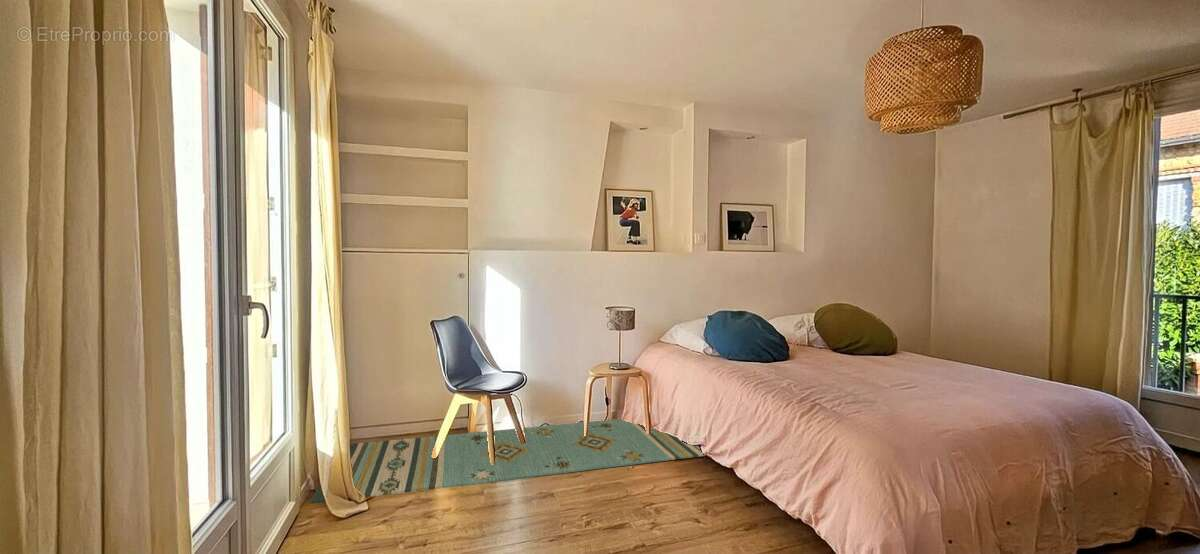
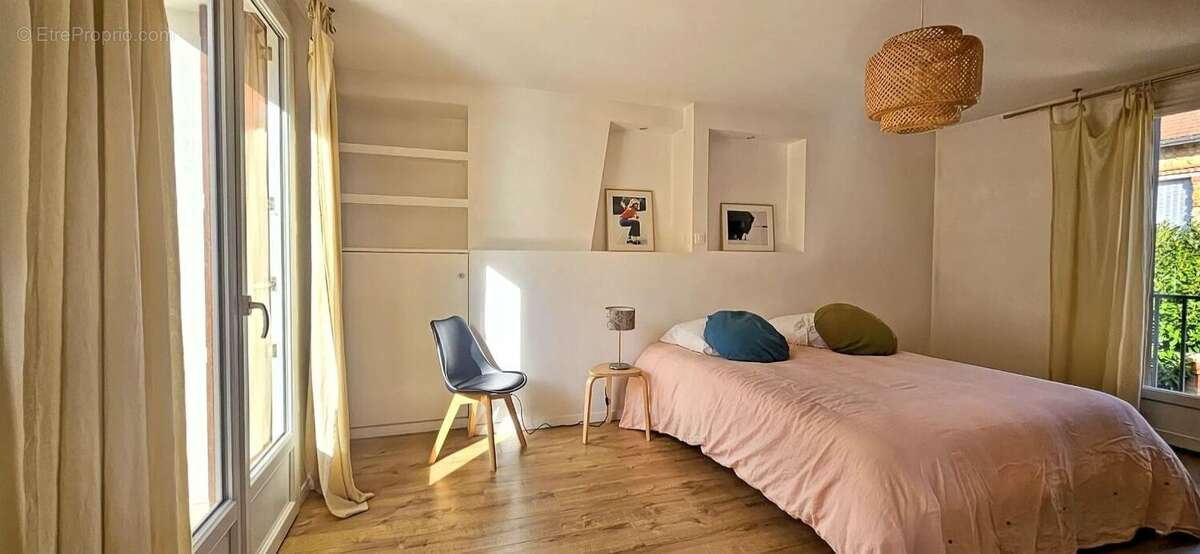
- rug [309,418,706,505]
